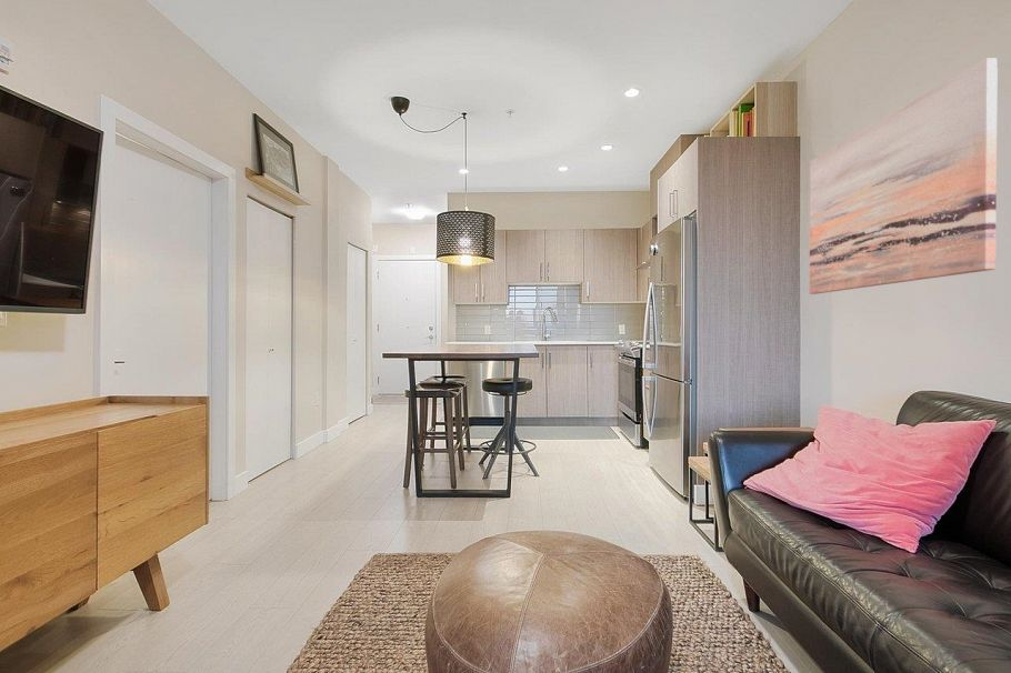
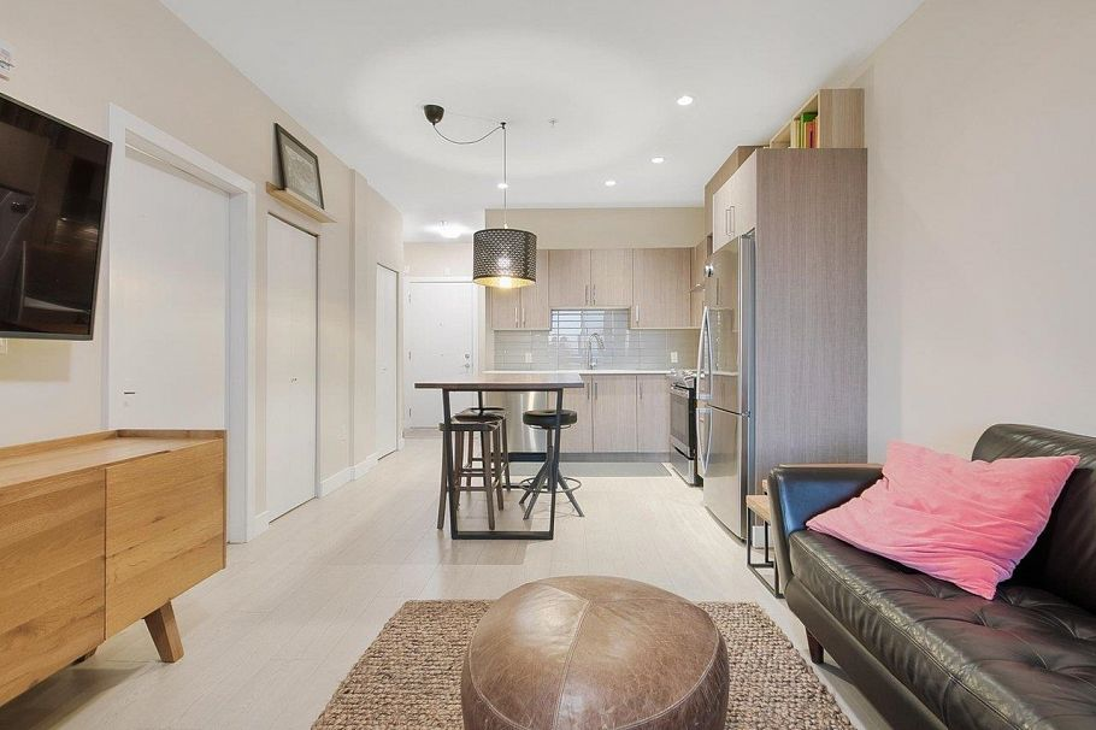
- wall art [809,58,999,295]
